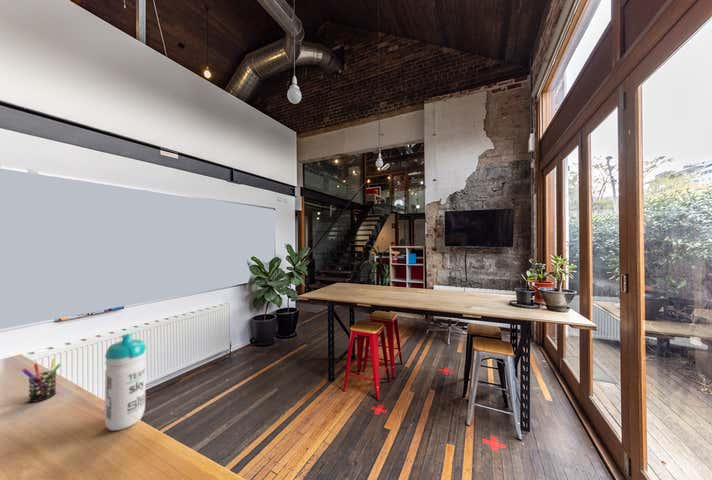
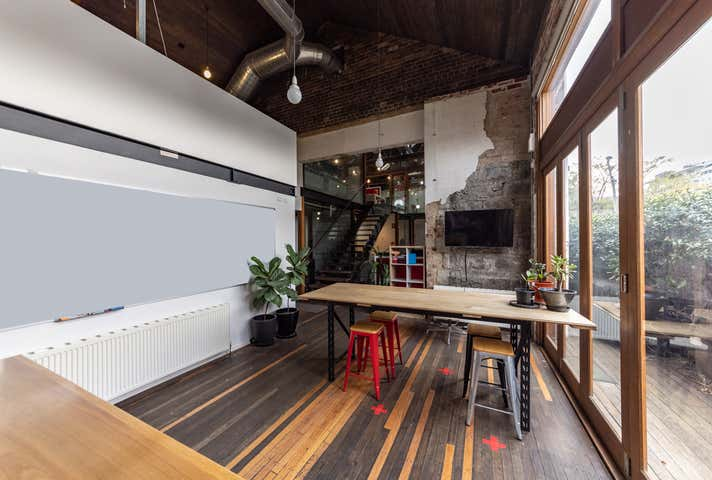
- pen holder [21,358,62,403]
- water bottle [104,333,147,431]
